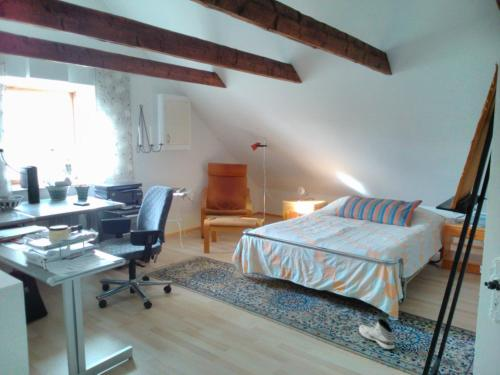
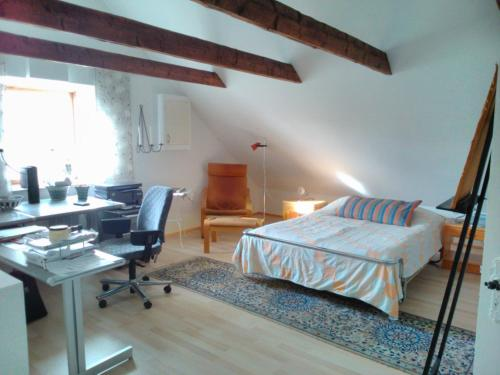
- sneaker [358,317,396,351]
